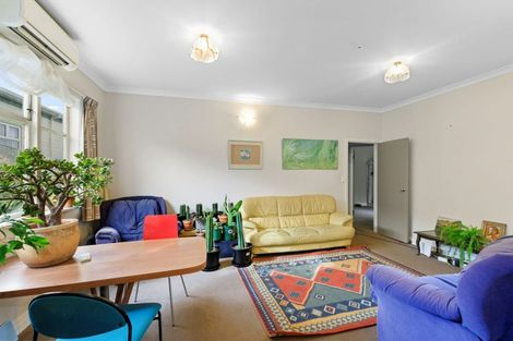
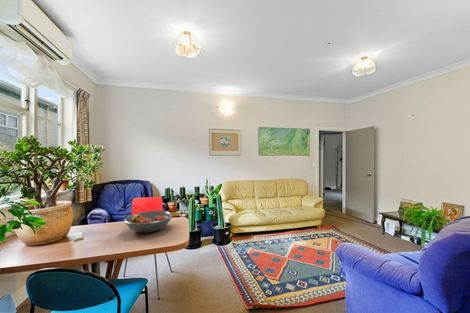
+ fruit bowl [123,210,174,234]
